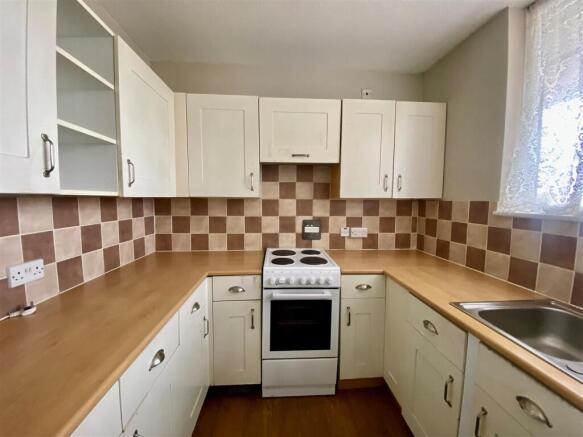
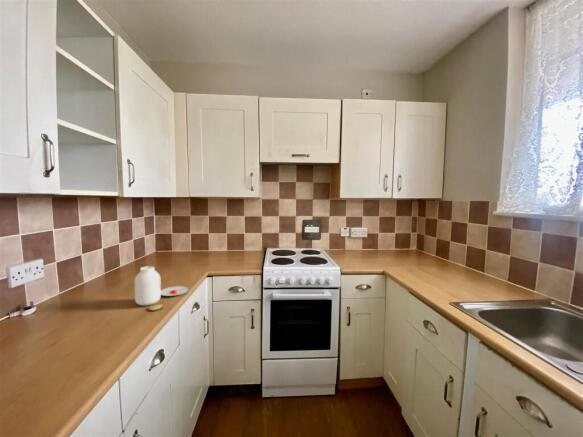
+ jar [134,265,192,312]
